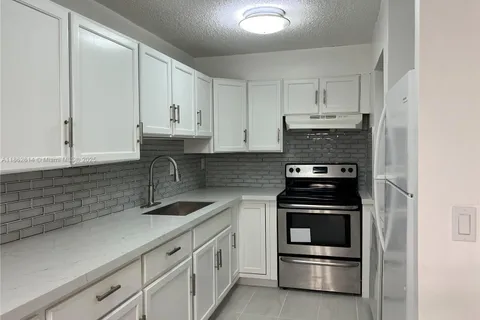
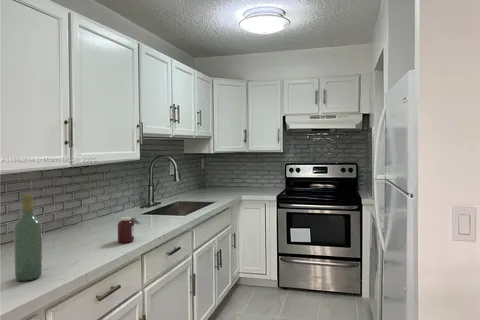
+ wine bottle [13,193,43,282]
+ jar [117,216,142,244]
